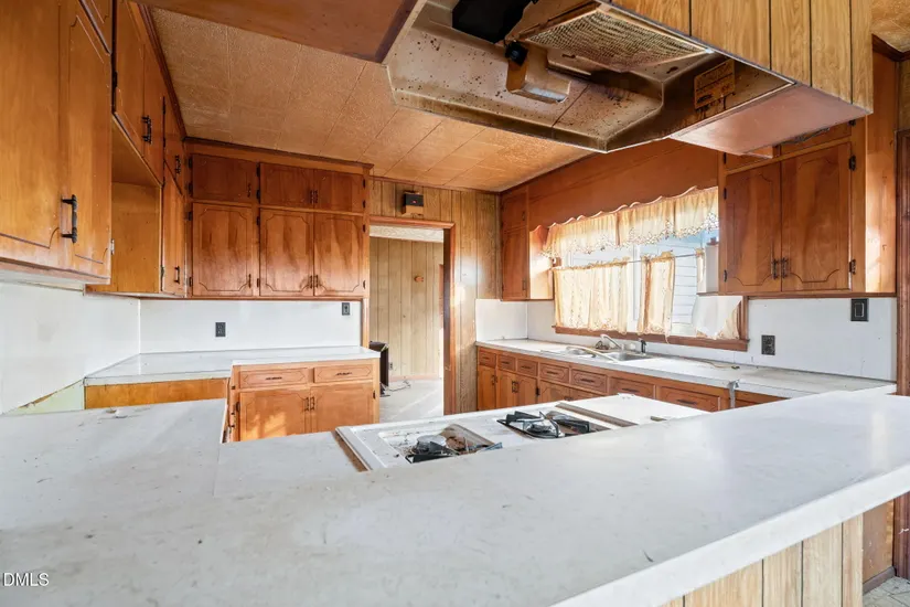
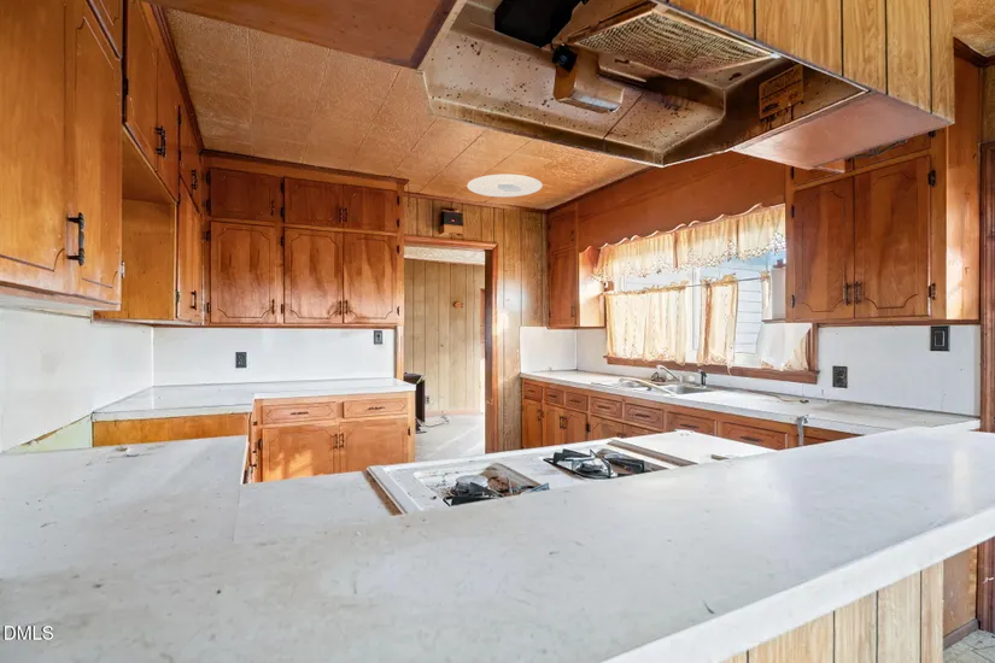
+ ceiling light [466,174,544,198]
